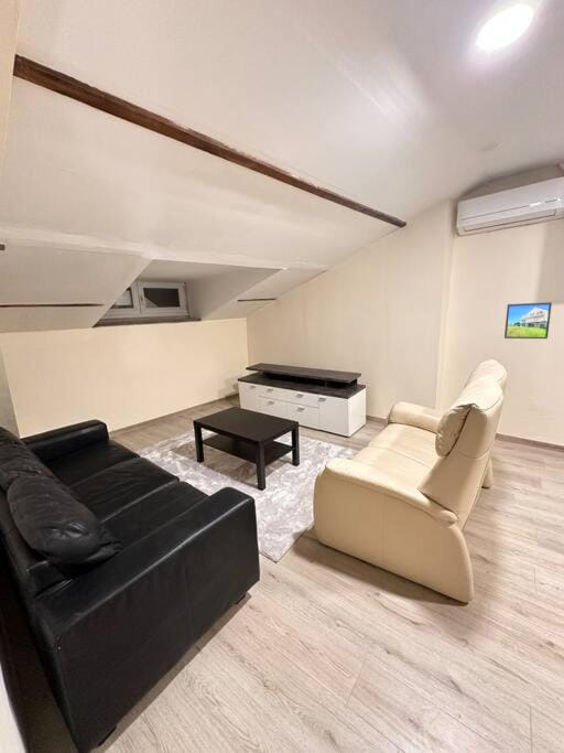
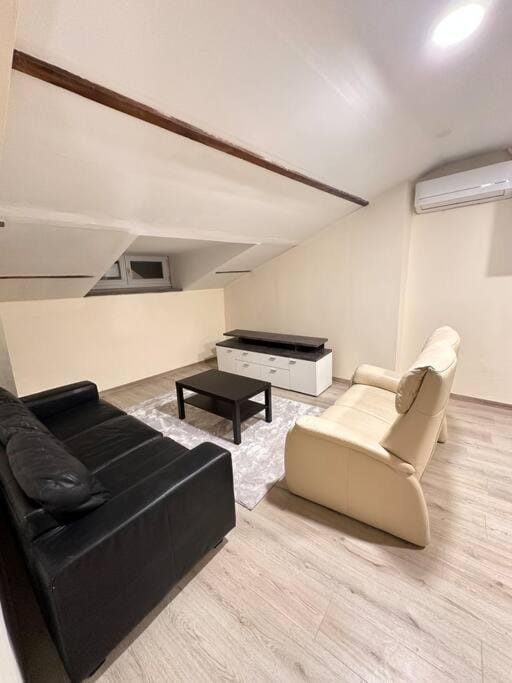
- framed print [503,301,553,340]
